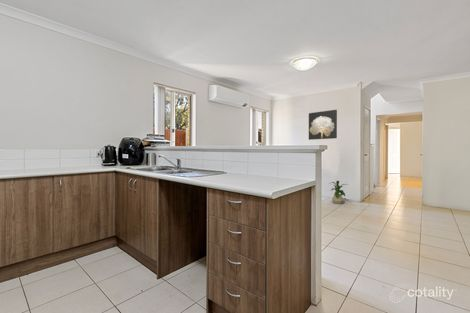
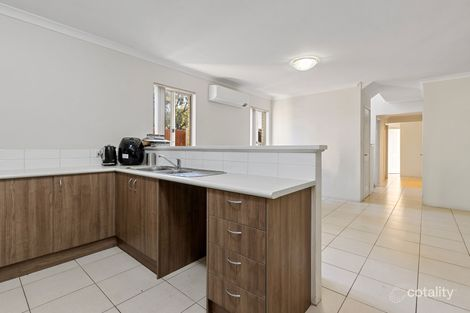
- wall art [308,109,338,141]
- house plant [328,180,348,205]
